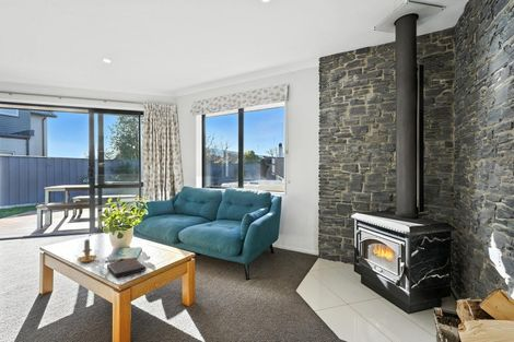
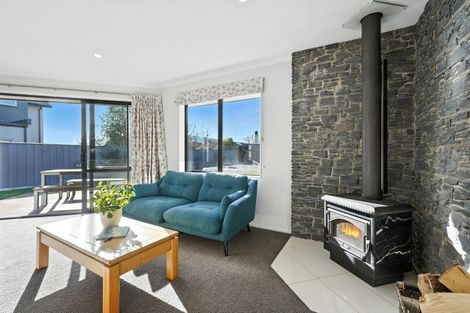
- candle [75,238,100,263]
- book [106,258,147,280]
